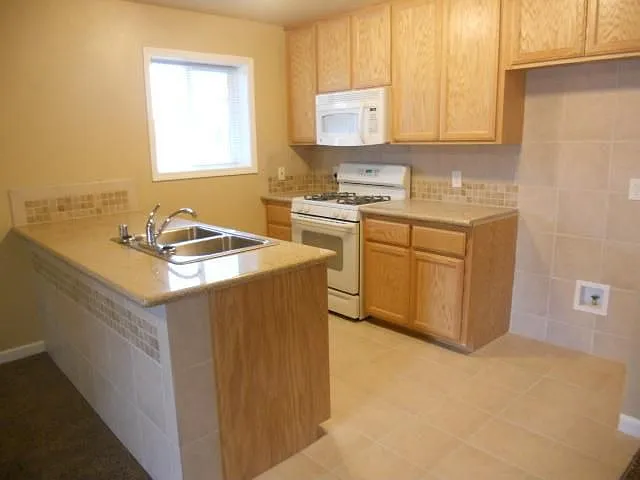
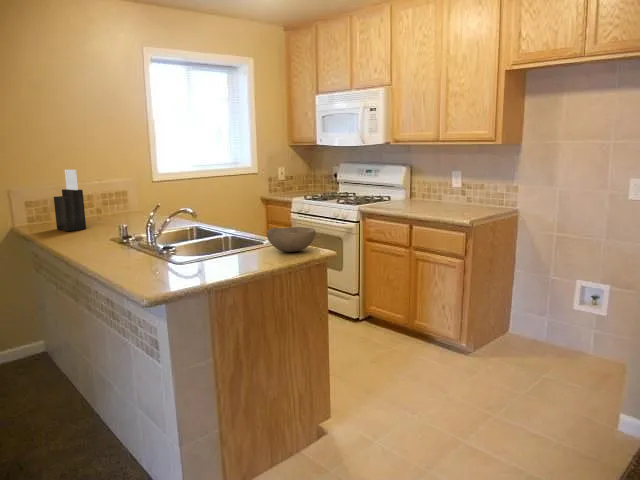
+ knife block [53,169,87,232]
+ bowl [266,226,316,253]
